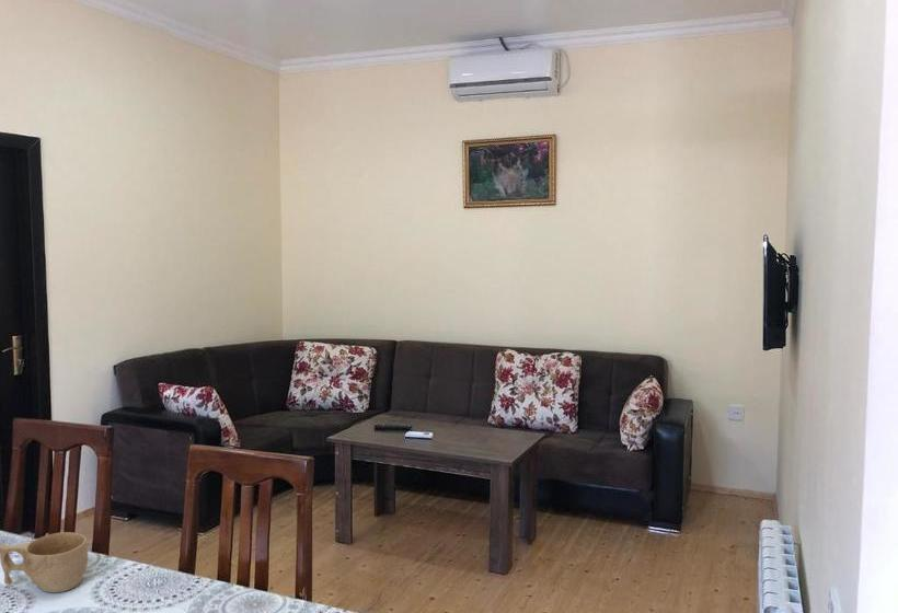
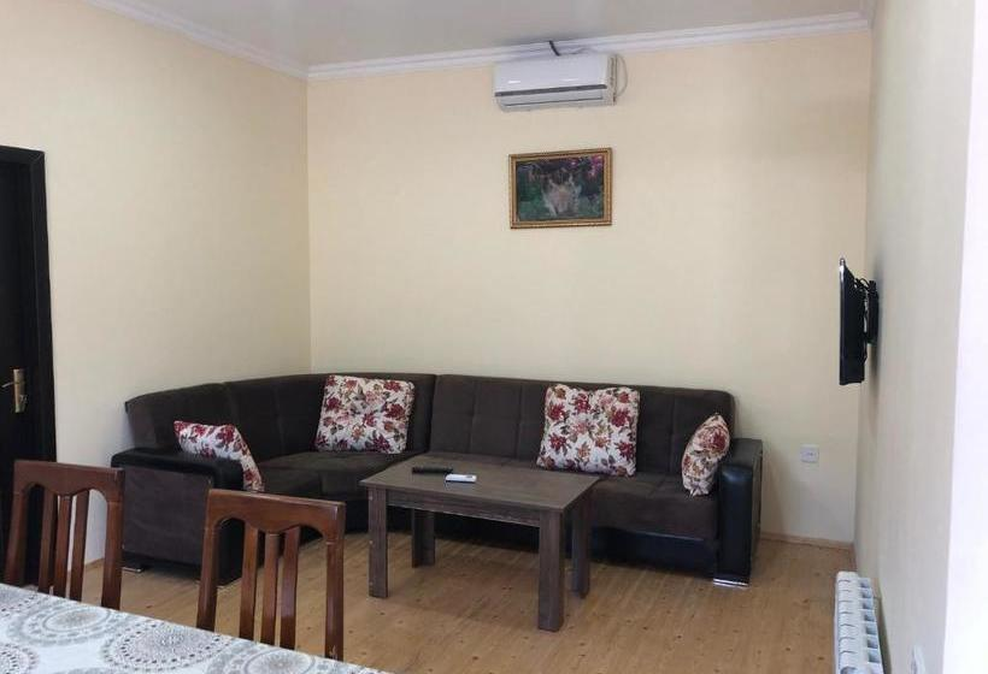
- cup [0,531,89,593]
